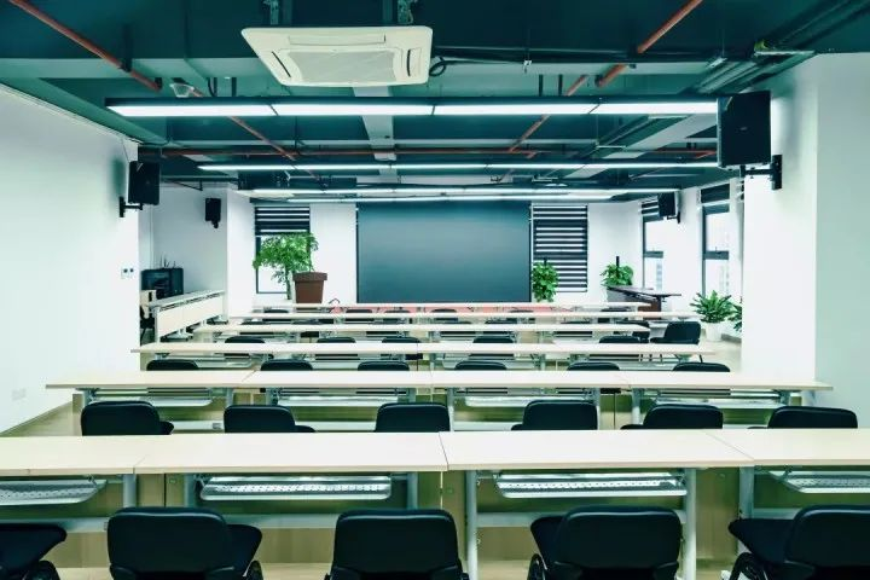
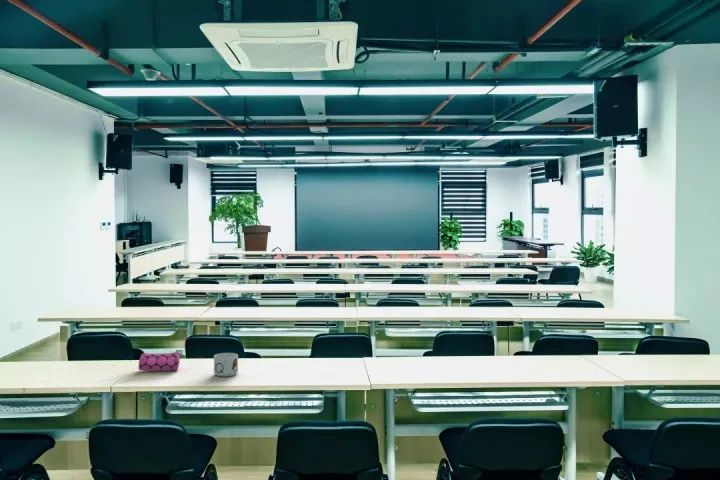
+ mug [213,352,239,377]
+ pencil case [138,350,182,372]
